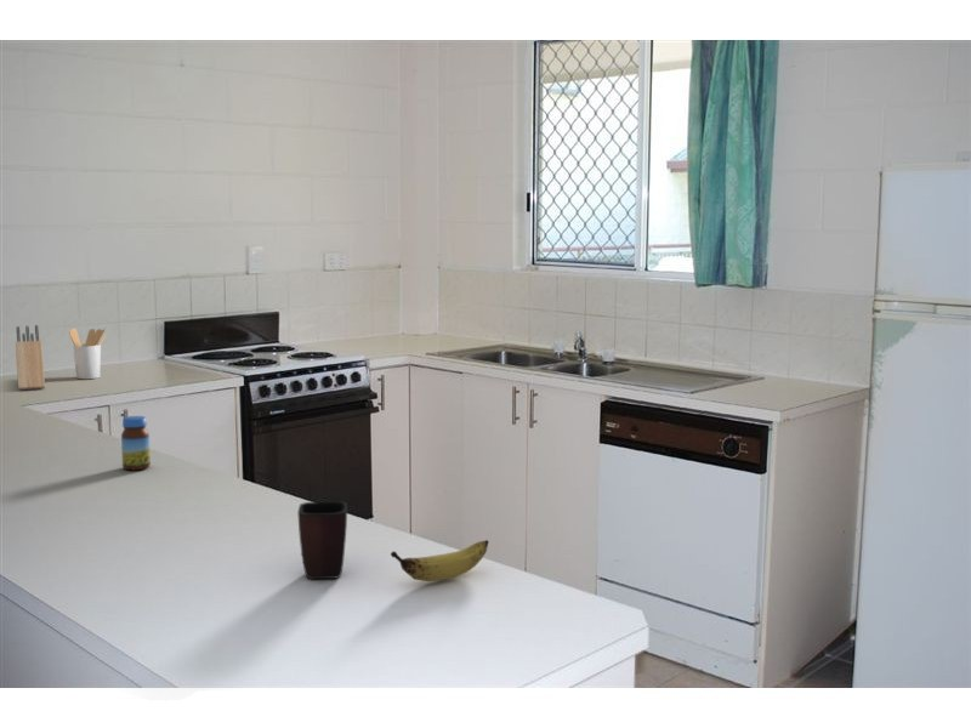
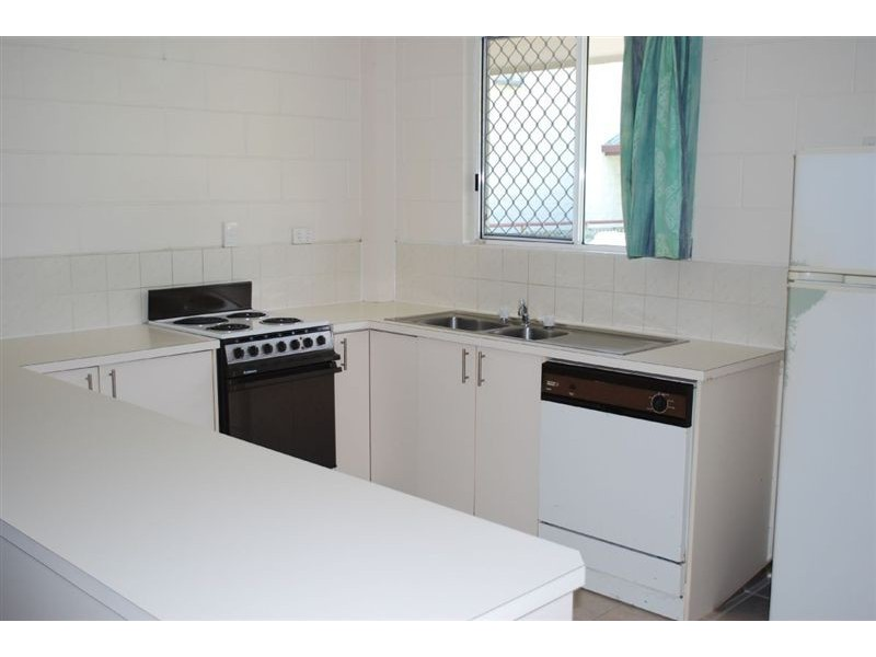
- utensil holder [68,328,107,380]
- banana [390,539,490,582]
- knife block [15,324,46,391]
- jar [120,415,152,471]
- mug [296,500,348,580]
